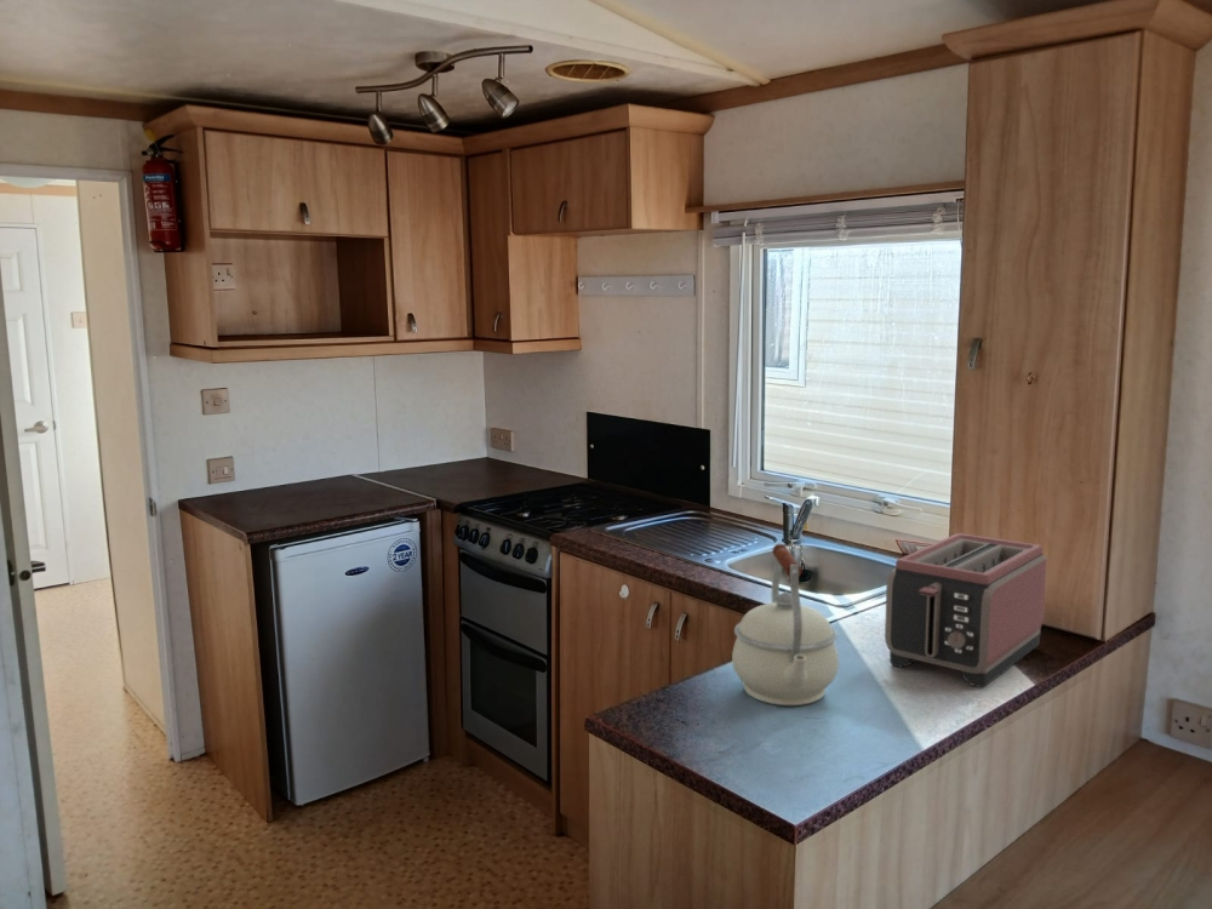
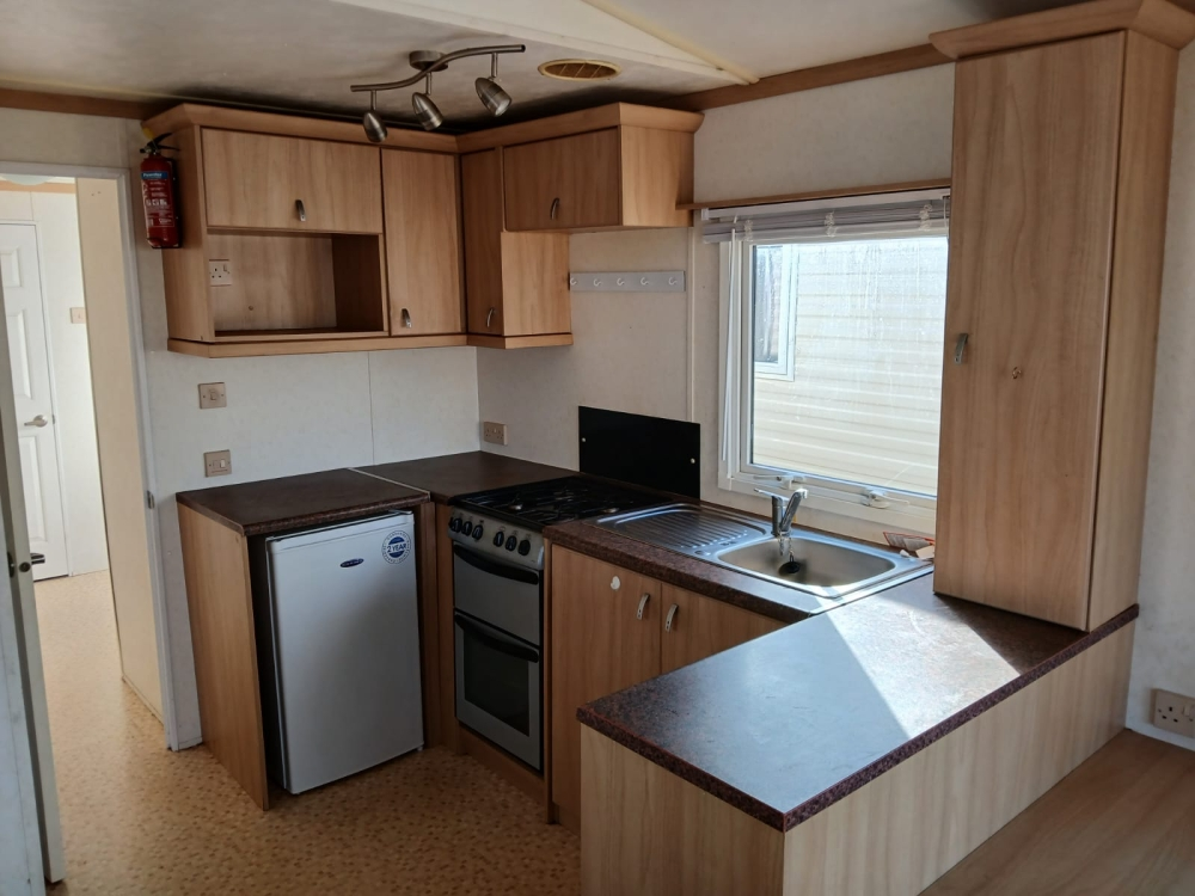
- toaster [884,532,1048,688]
- kettle [731,543,840,707]
